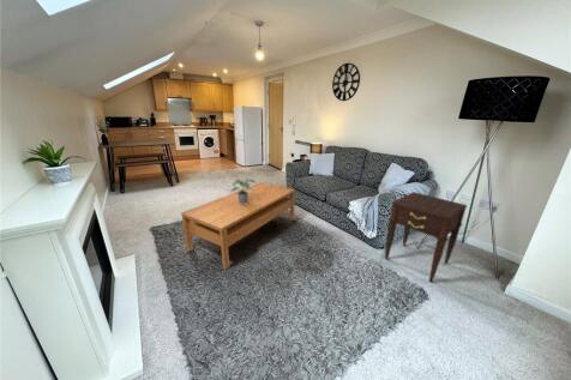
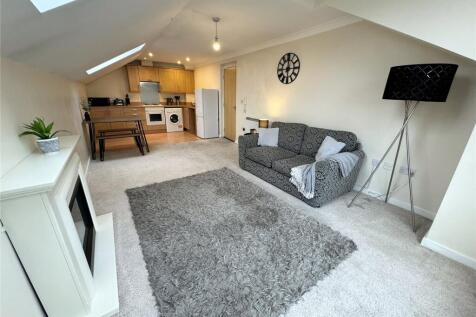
- nightstand [384,191,468,284]
- potted plant [230,177,257,204]
- coffee table [180,181,296,271]
